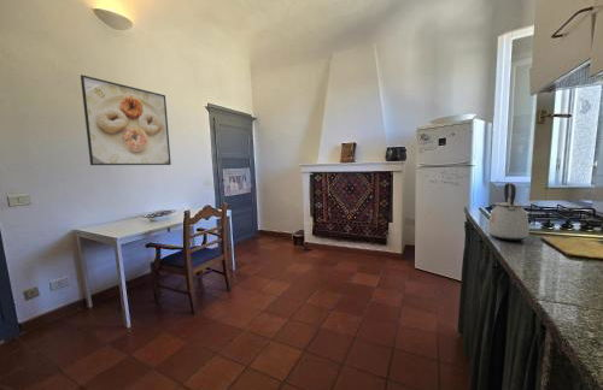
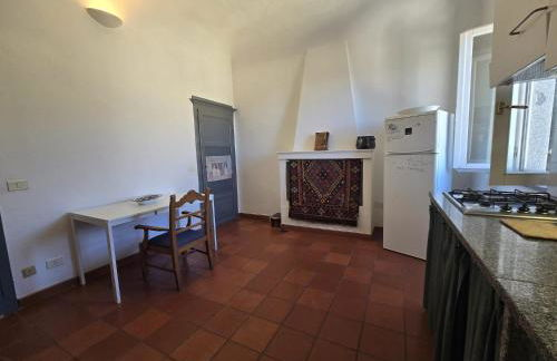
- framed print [80,73,172,166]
- kettle [486,182,531,242]
